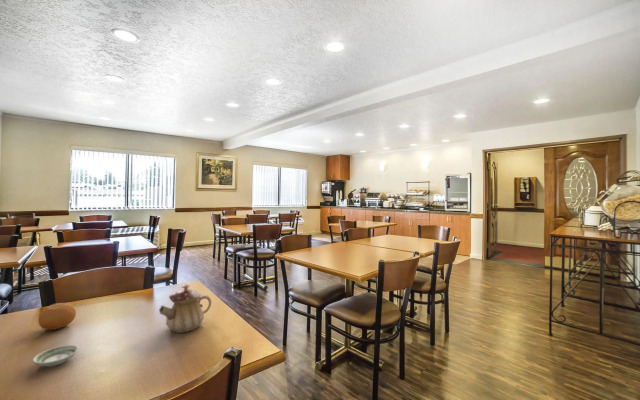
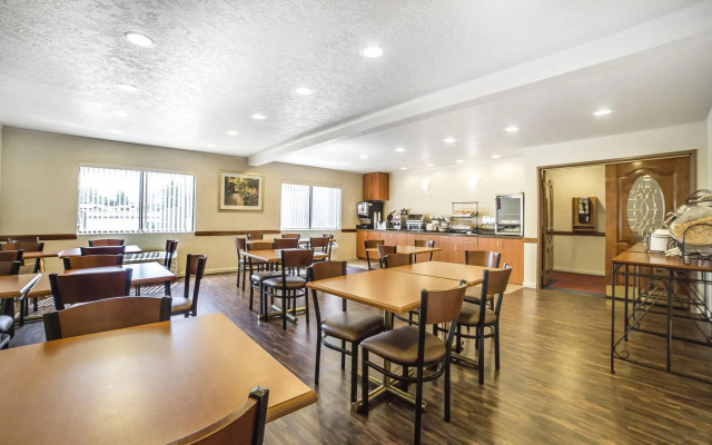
- teapot [158,284,212,334]
- saucer [32,344,80,368]
- fruit [37,302,77,331]
